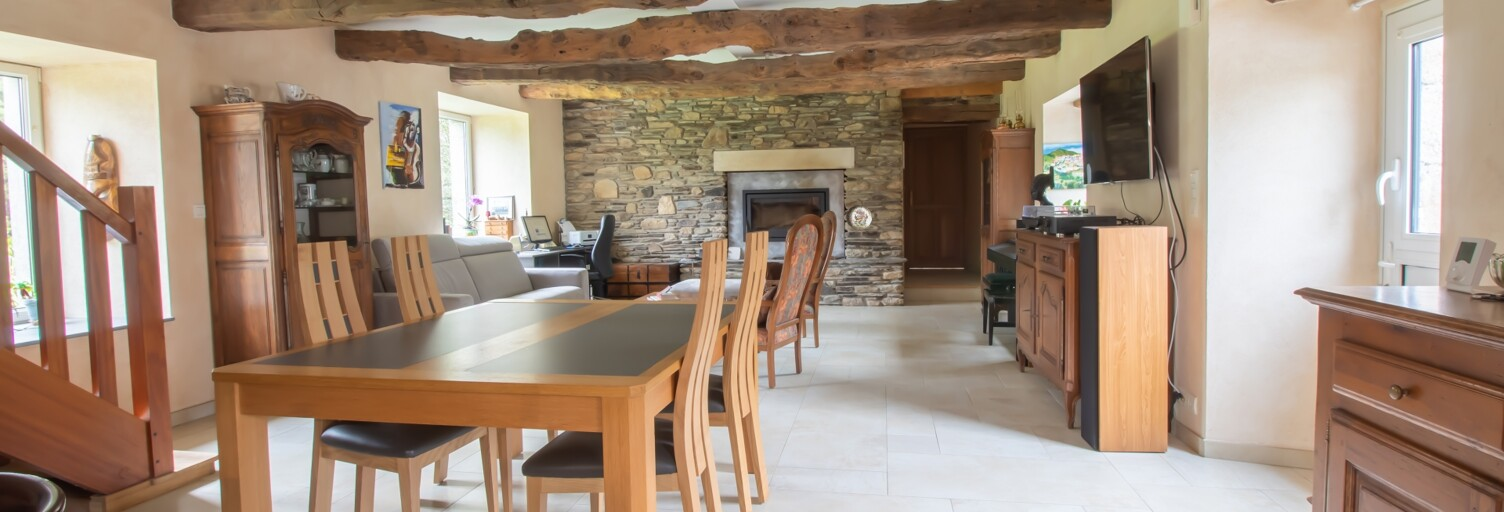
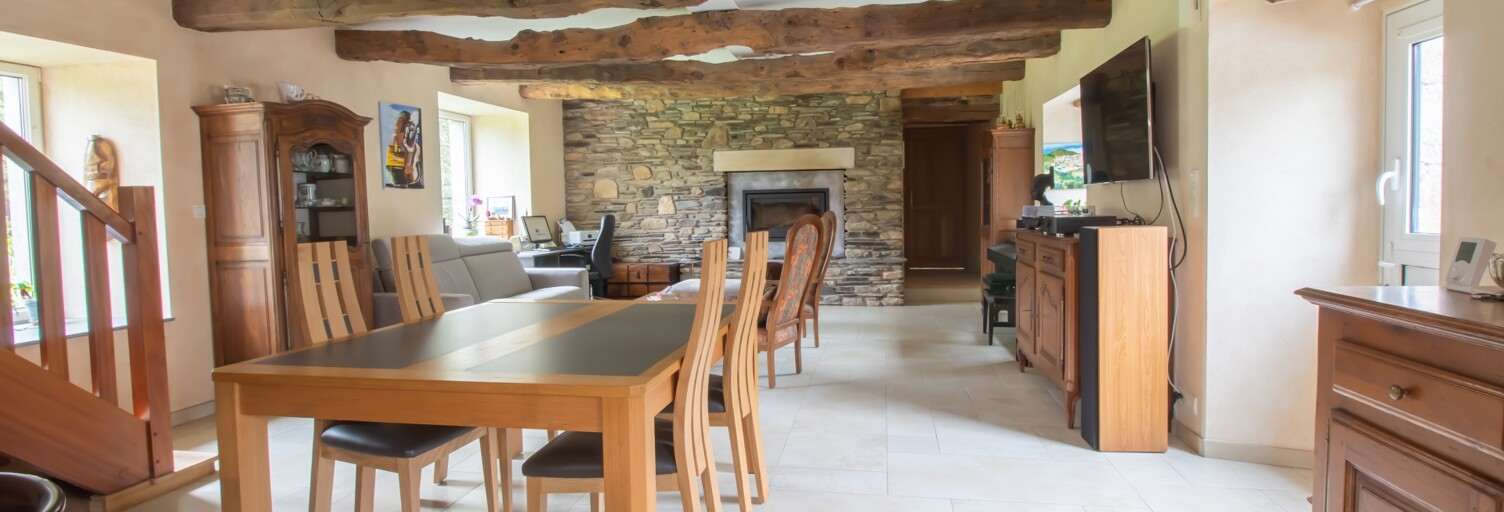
- decorative plate [845,204,873,231]
